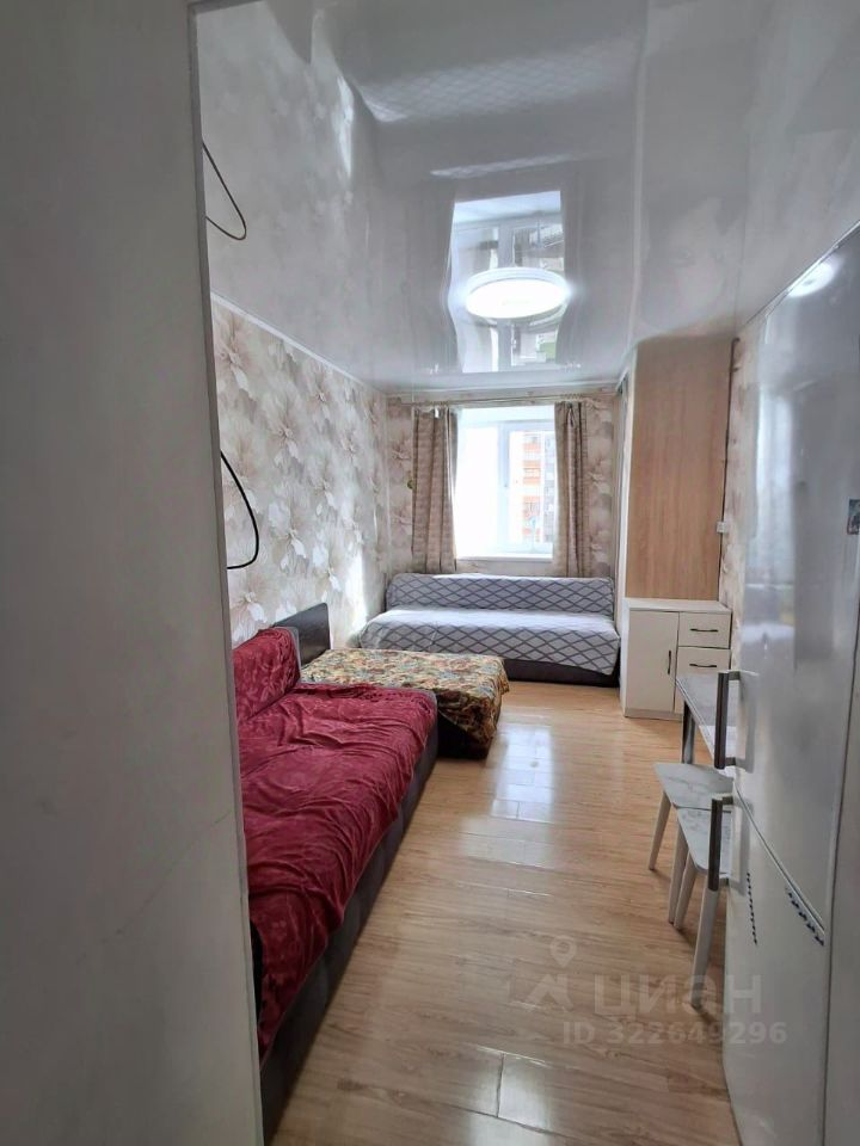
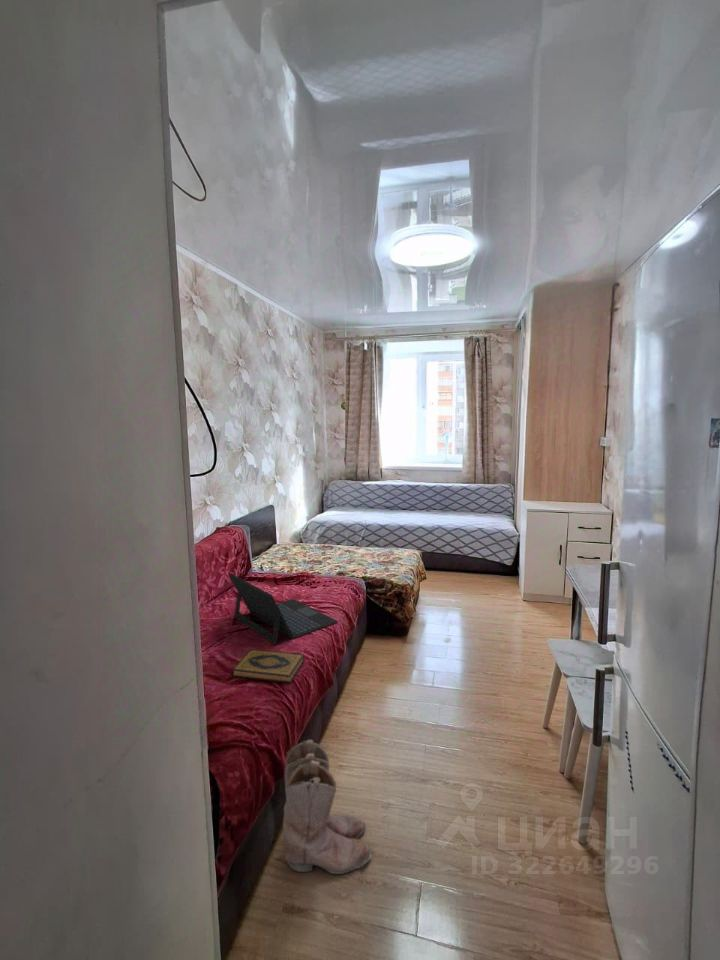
+ hardback book [231,648,305,684]
+ boots [282,738,373,875]
+ laptop [227,573,339,646]
